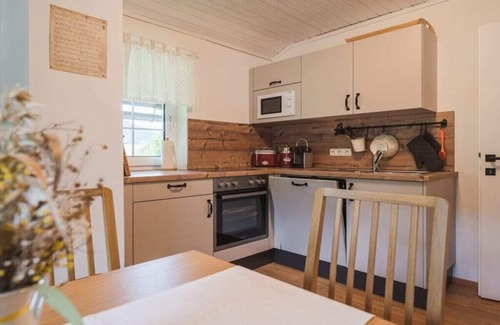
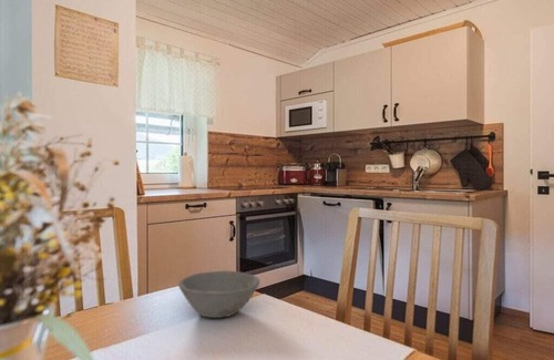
+ bowl [177,270,260,319]
